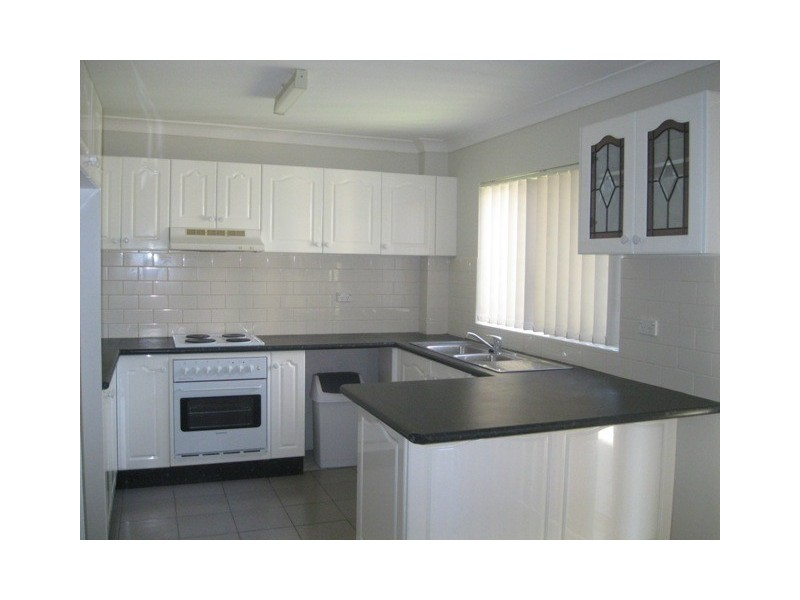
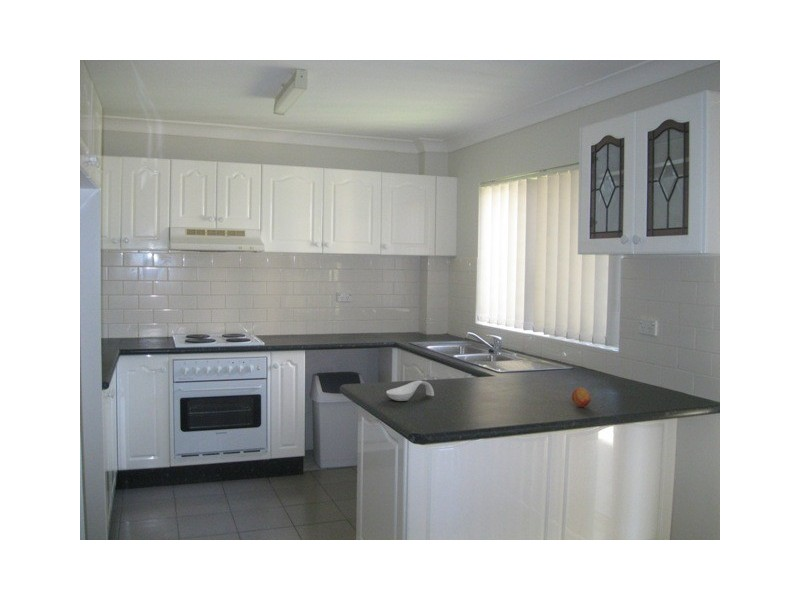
+ spoon rest [385,380,435,402]
+ fruit [571,387,592,408]
